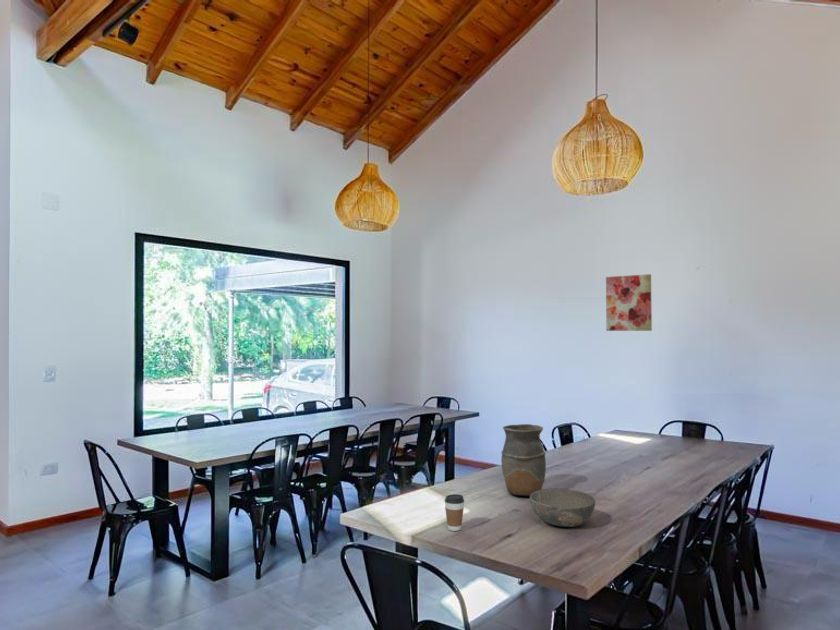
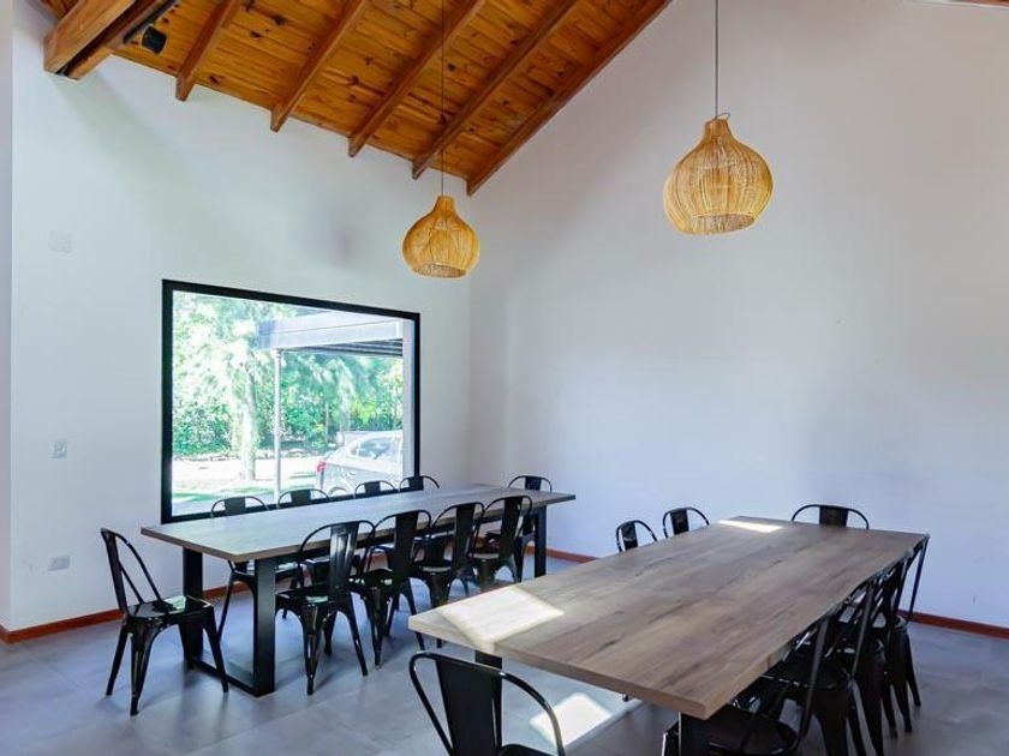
- vase [500,423,547,497]
- wall art [605,273,653,332]
- bowl [529,488,596,528]
- coffee cup [444,493,465,532]
